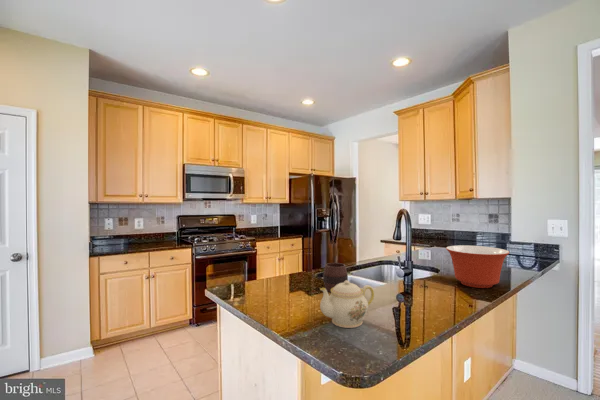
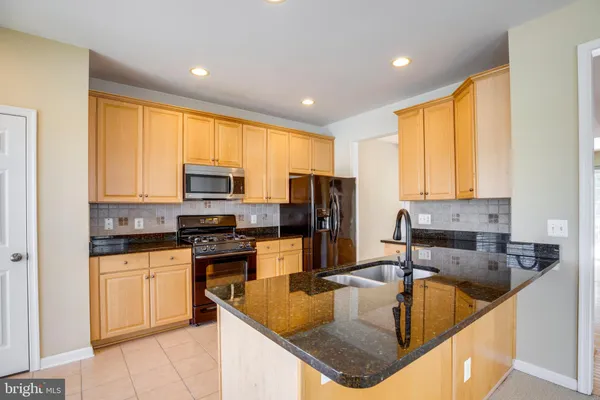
- mixing bowl [445,244,510,289]
- teapot [319,280,376,329]
- cup [322,262,349,293]
